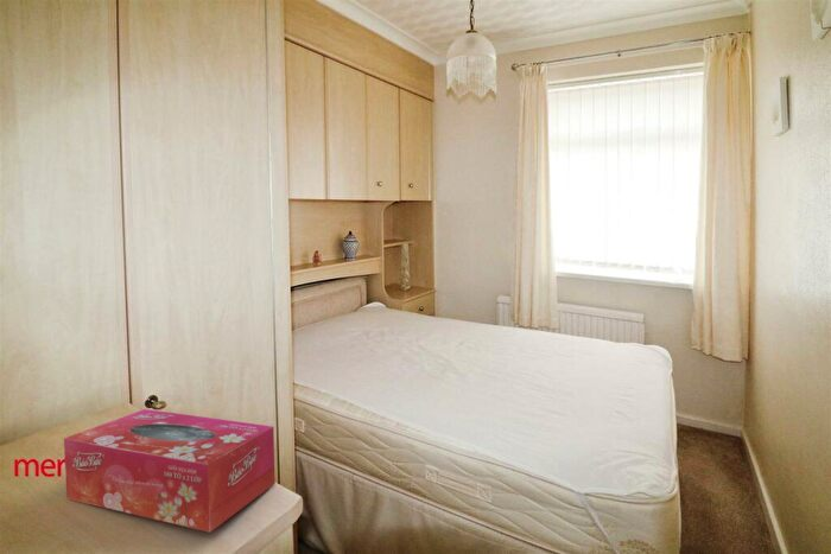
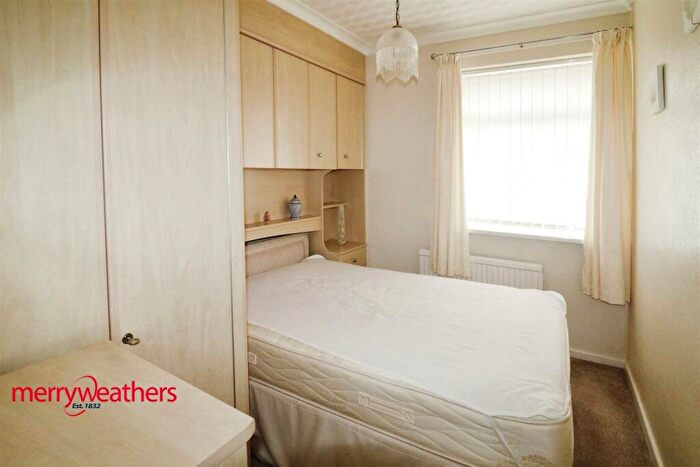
- tissue box [63,408,277,534]
